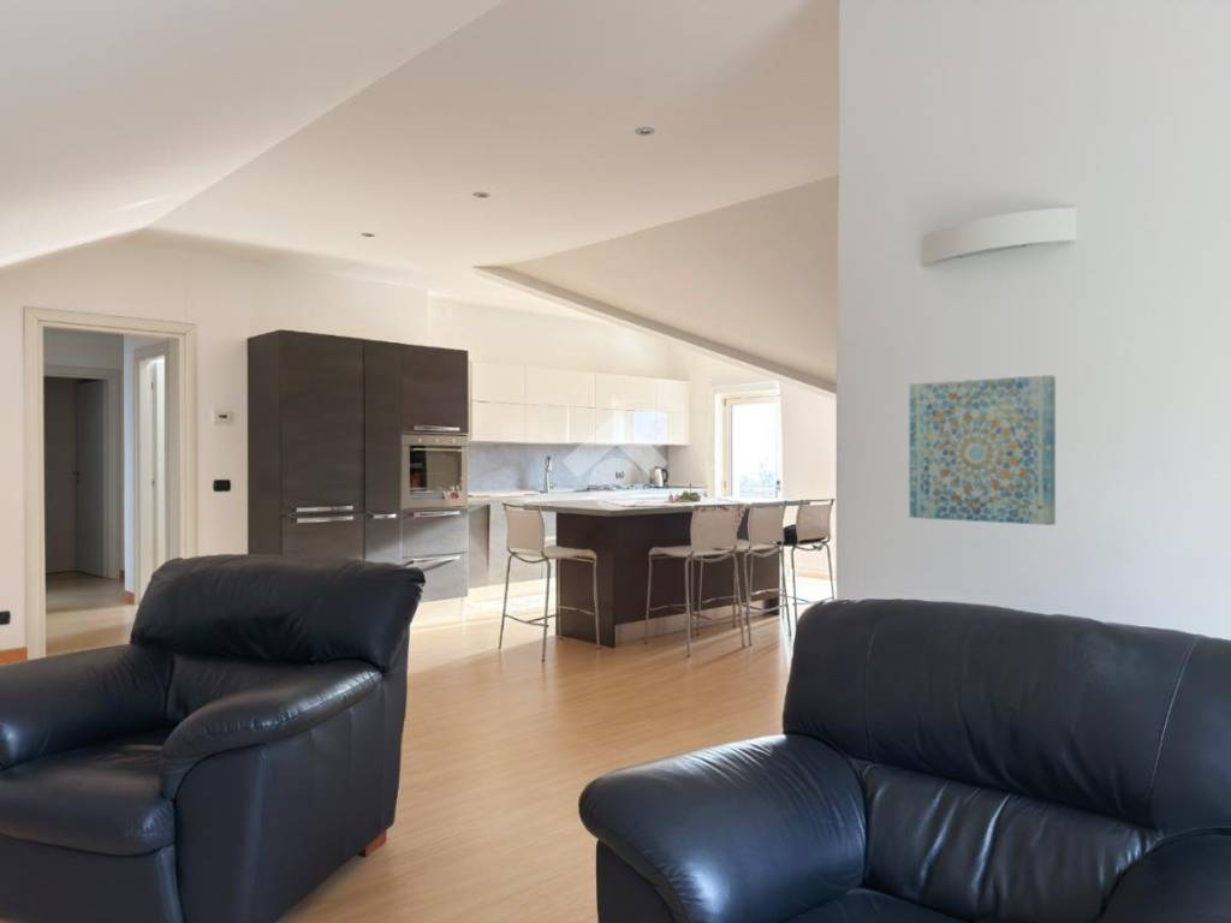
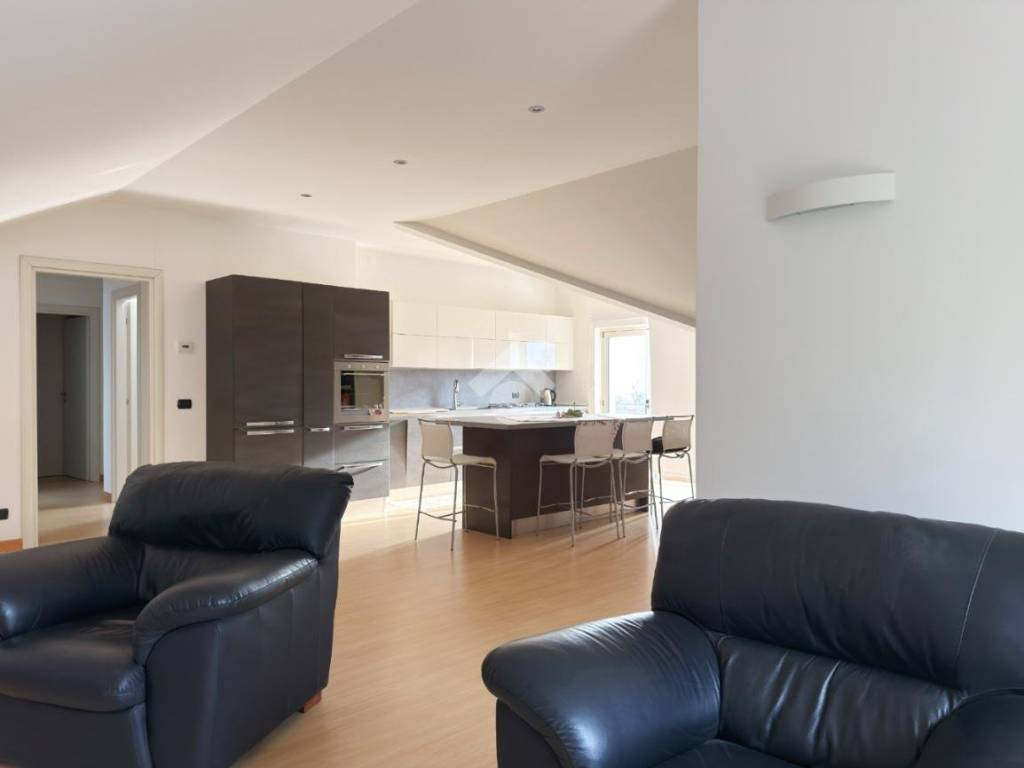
- wall art [908,374,1057,526]
